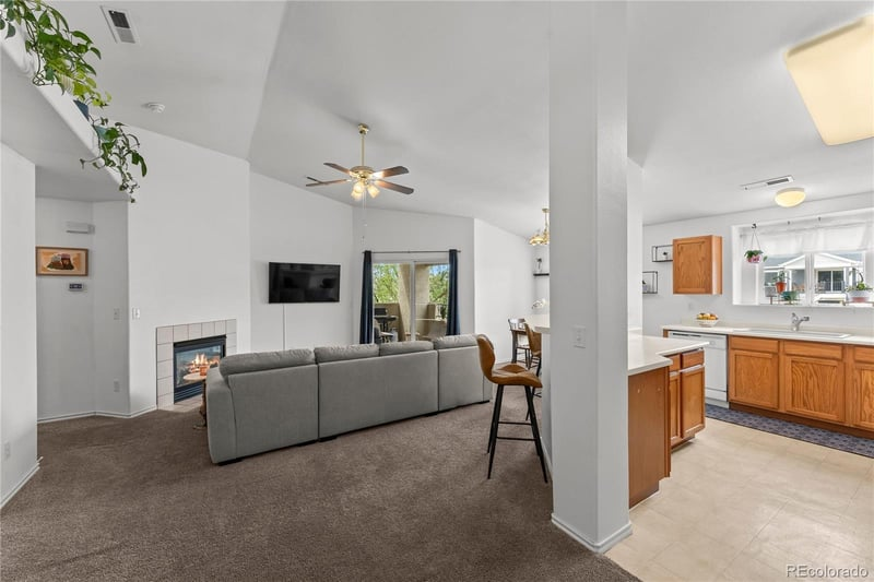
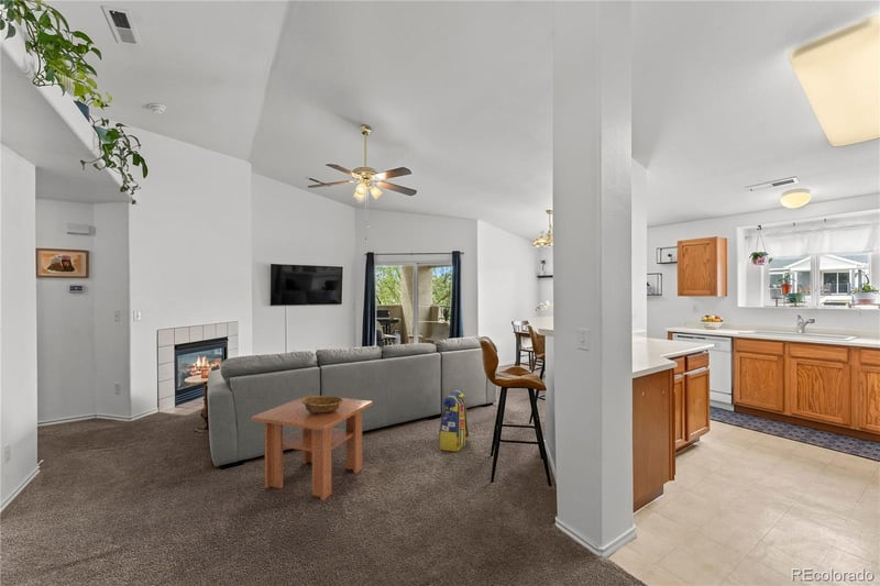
+ coffee table [250,394,374,501]
+ decorative bowl [302,395,343,414]
+ backpack [438,388,471,453]
